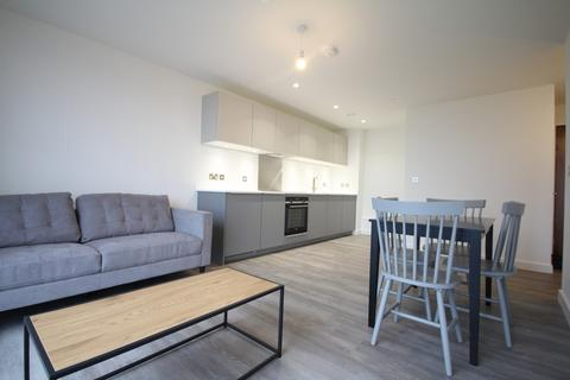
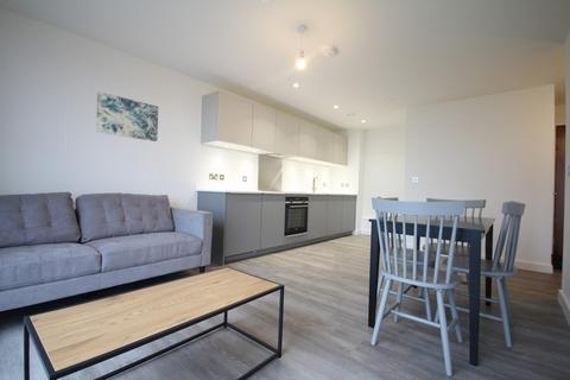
+ wall art [95,90,159,142]
